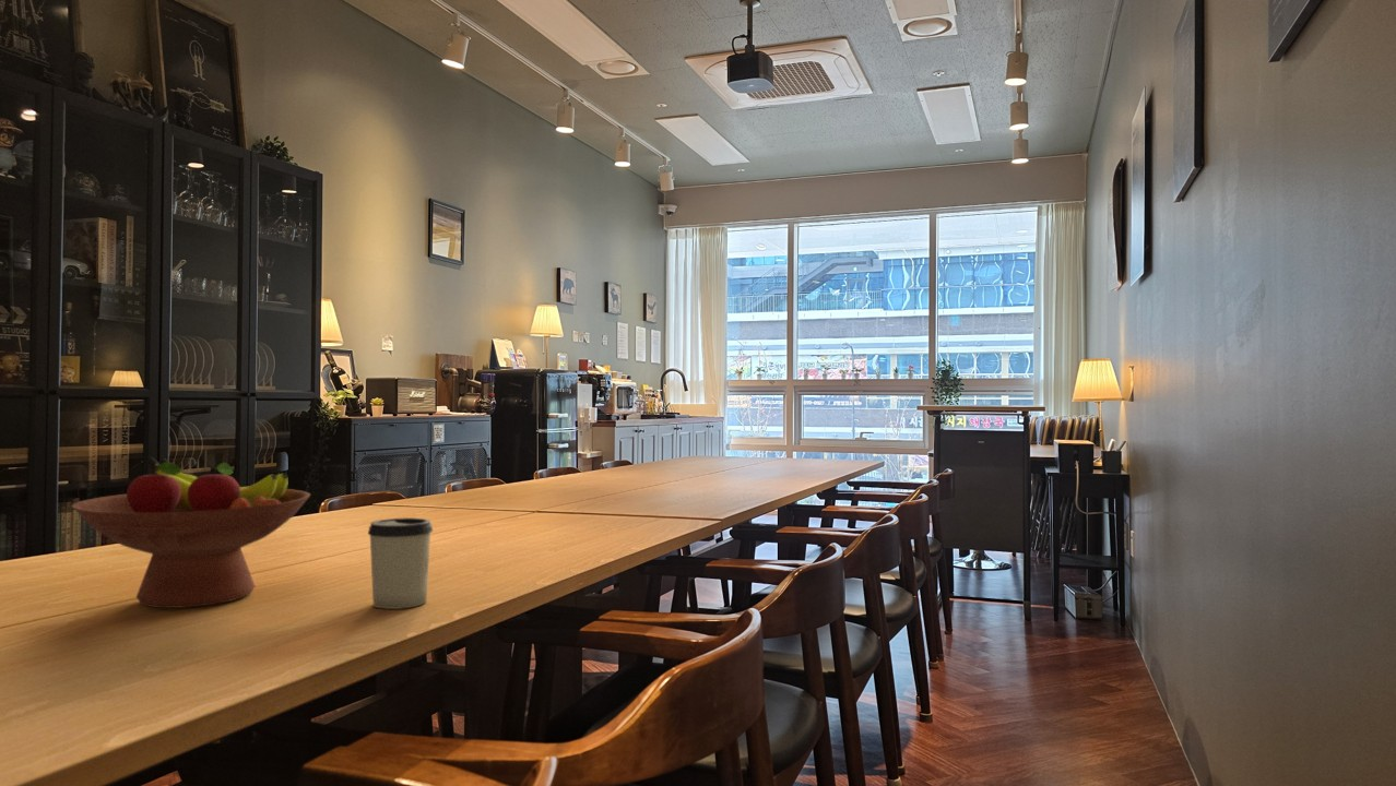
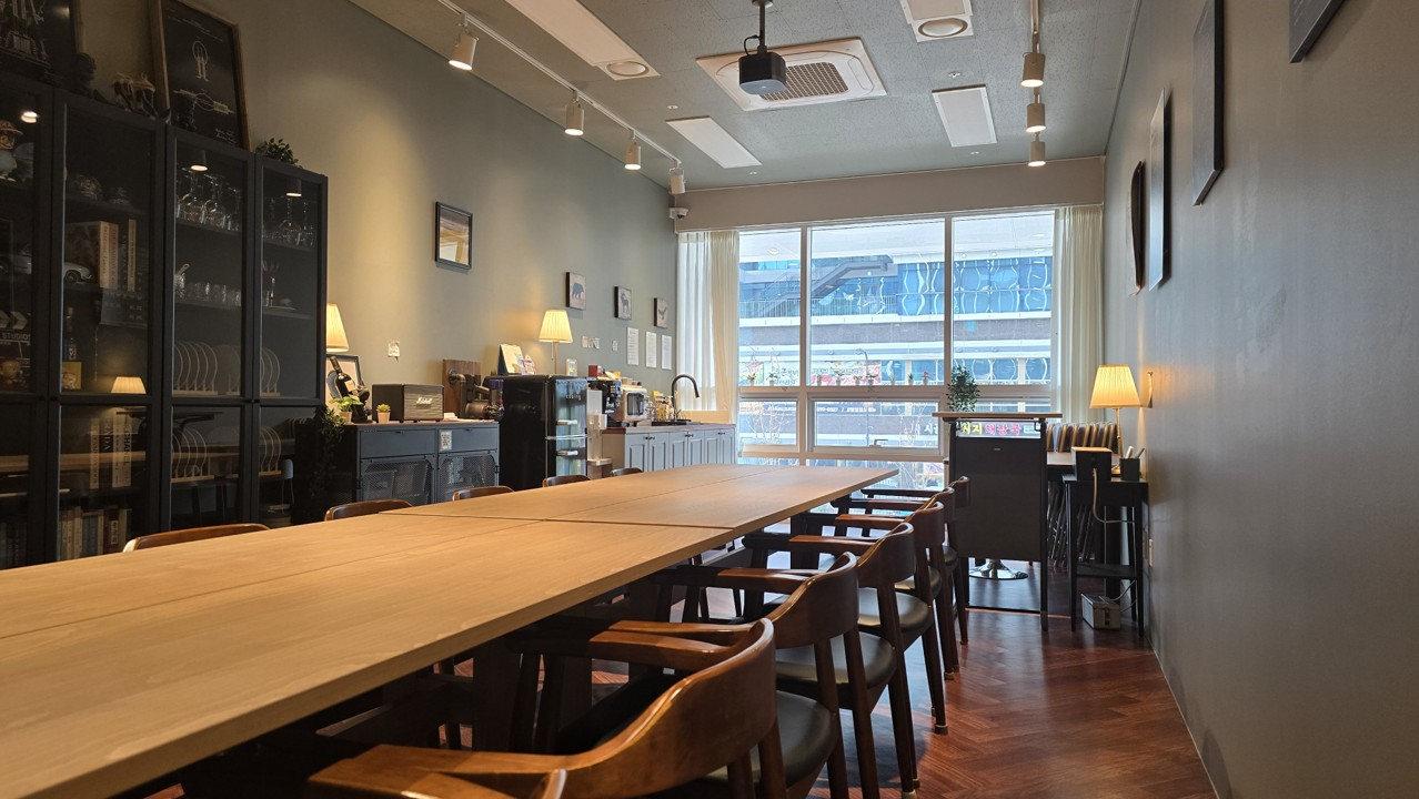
- fruit bowl [70,456,311,609]
- cup [367,516,434,610]
